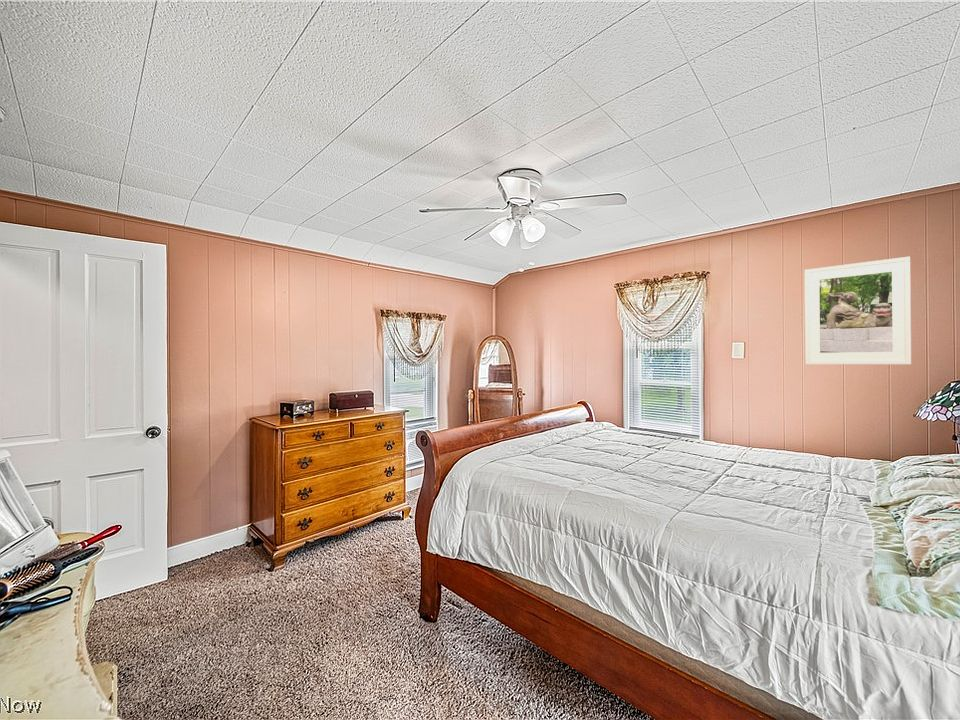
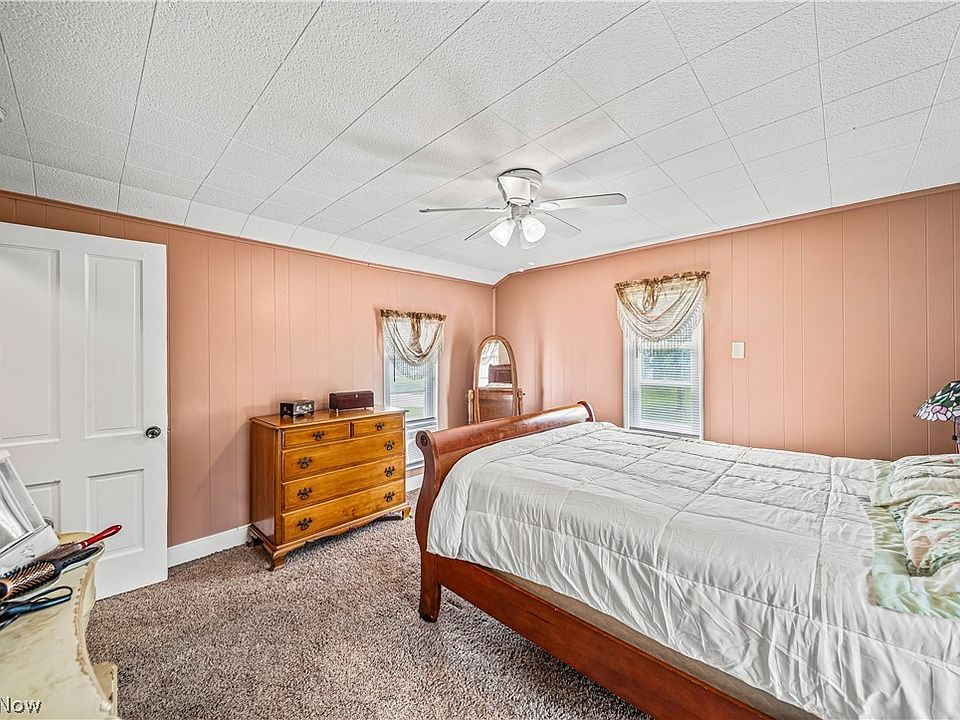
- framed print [803,256,912,365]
